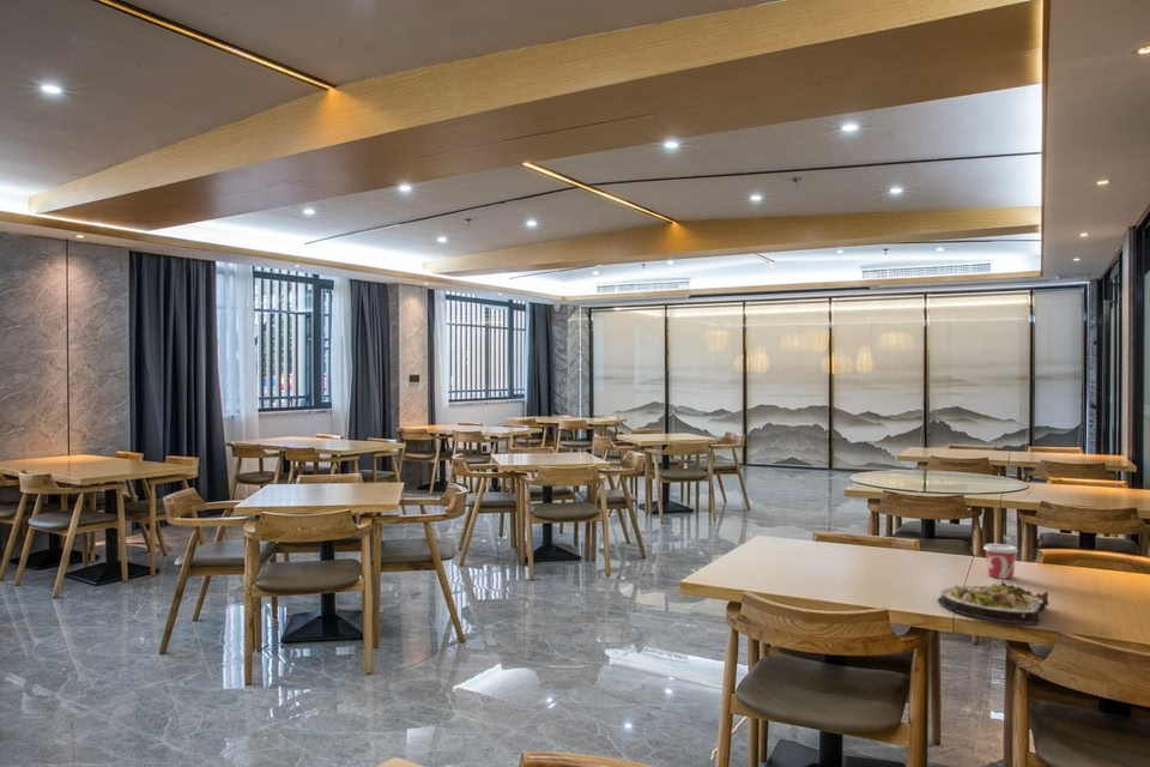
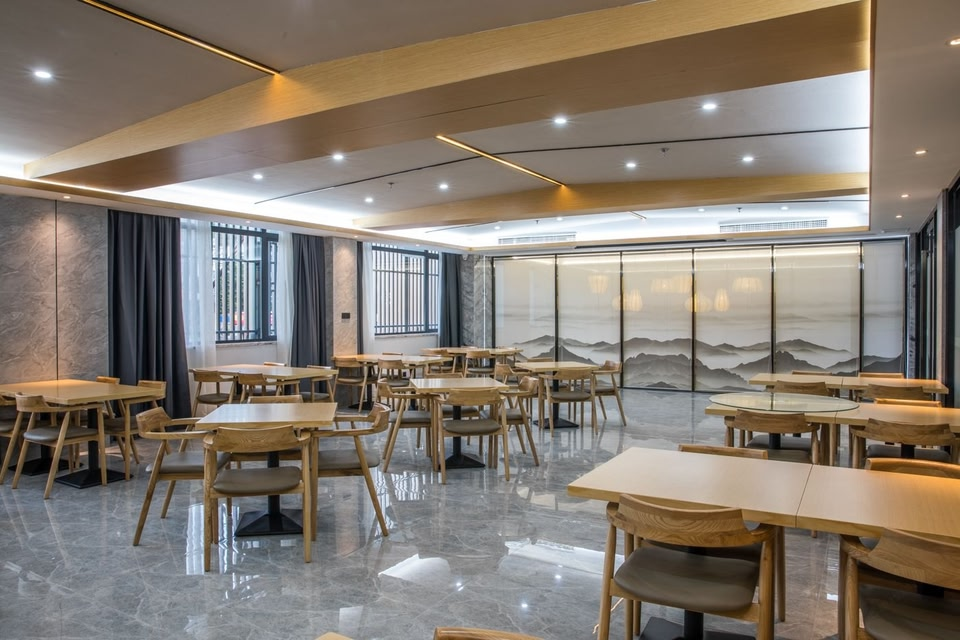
- salad plate [937,580,1051,626]
- cup [982,543,1019,580]
